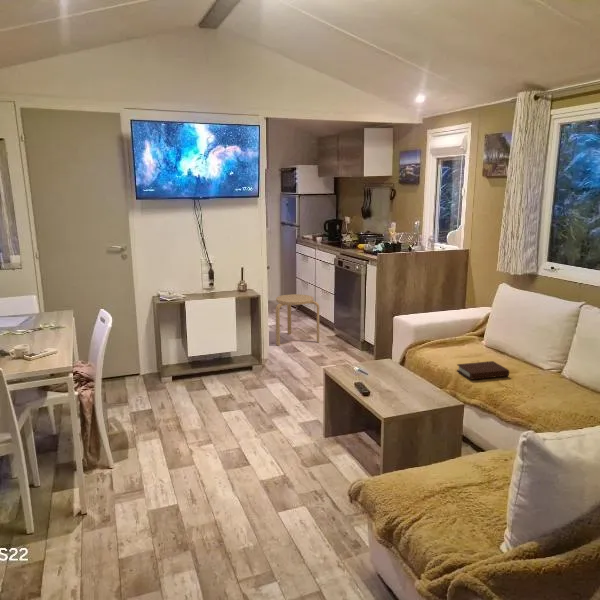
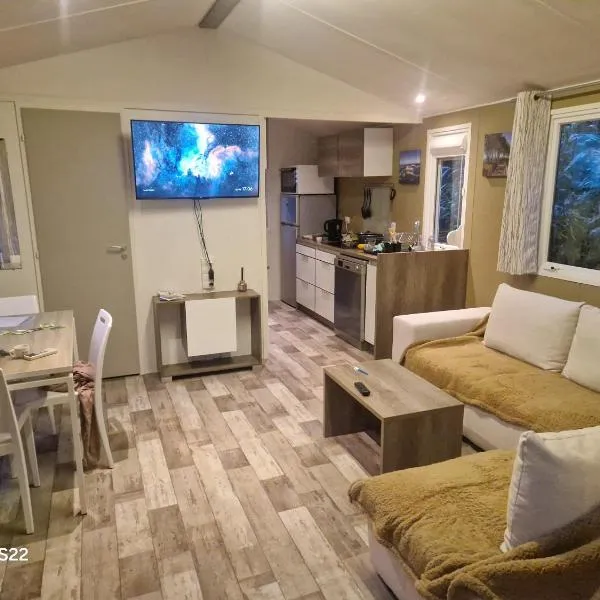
- stool [275,293,320,347]
- book [456,360,510,381]
